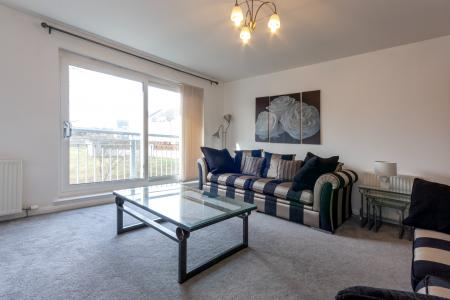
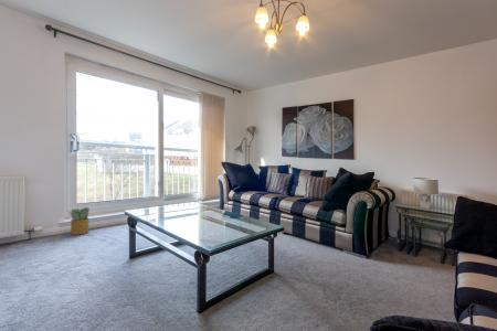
+ potted plant [66,206,91,236]
